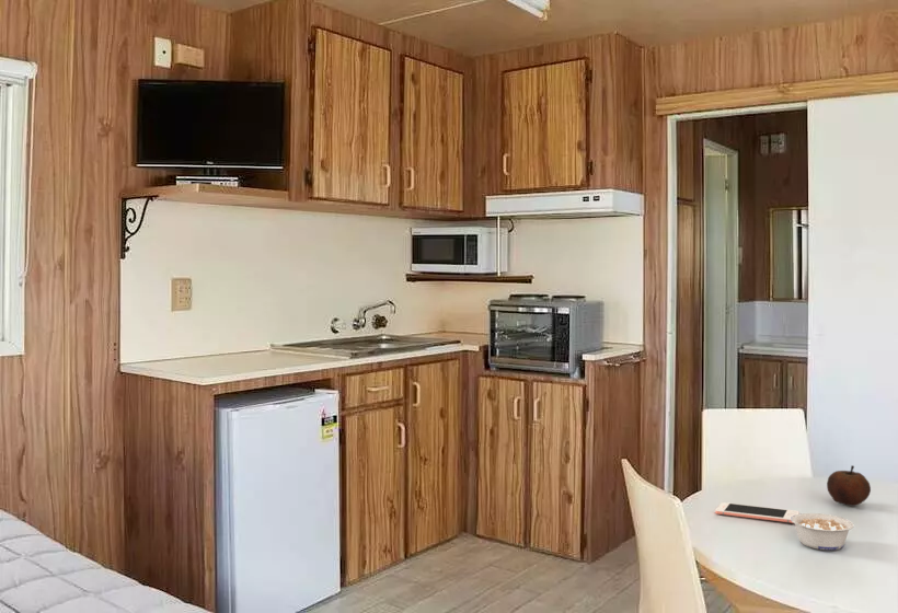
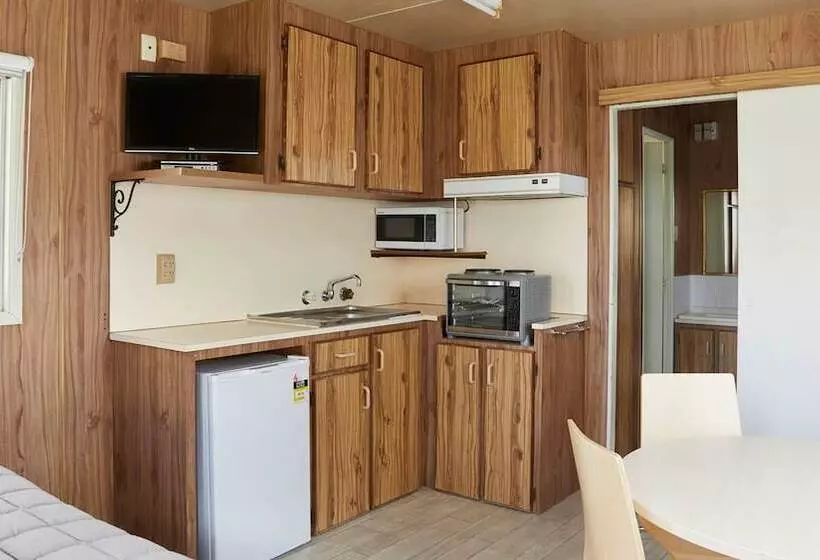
- cell phone [714,501,801,524]
- legume [791,512,854,551]
- fruit [826,464,872,507]
